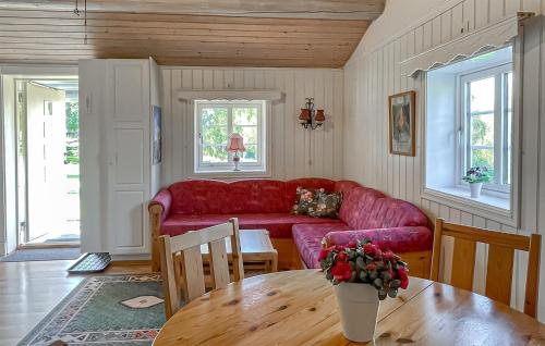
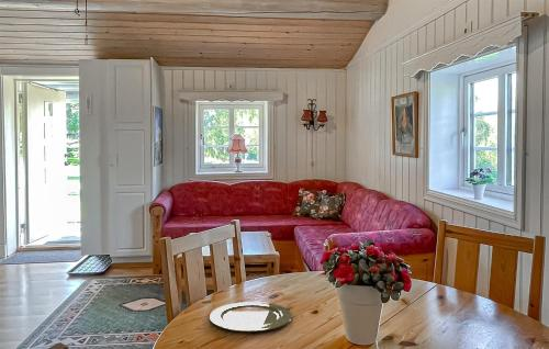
+ plate [209,301,293,333]
